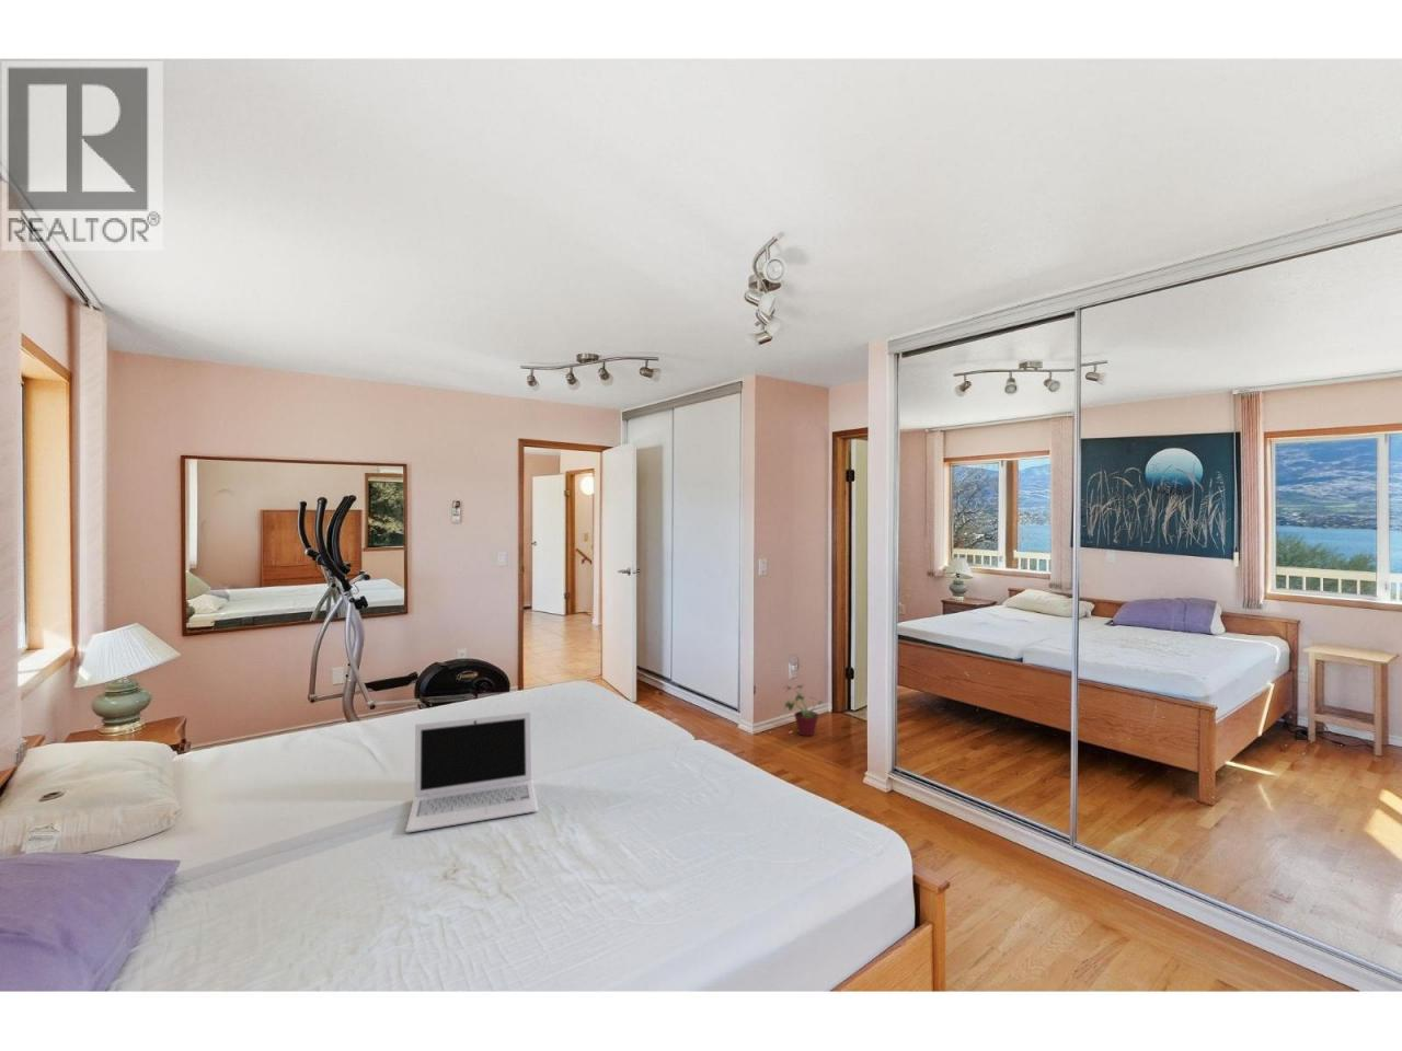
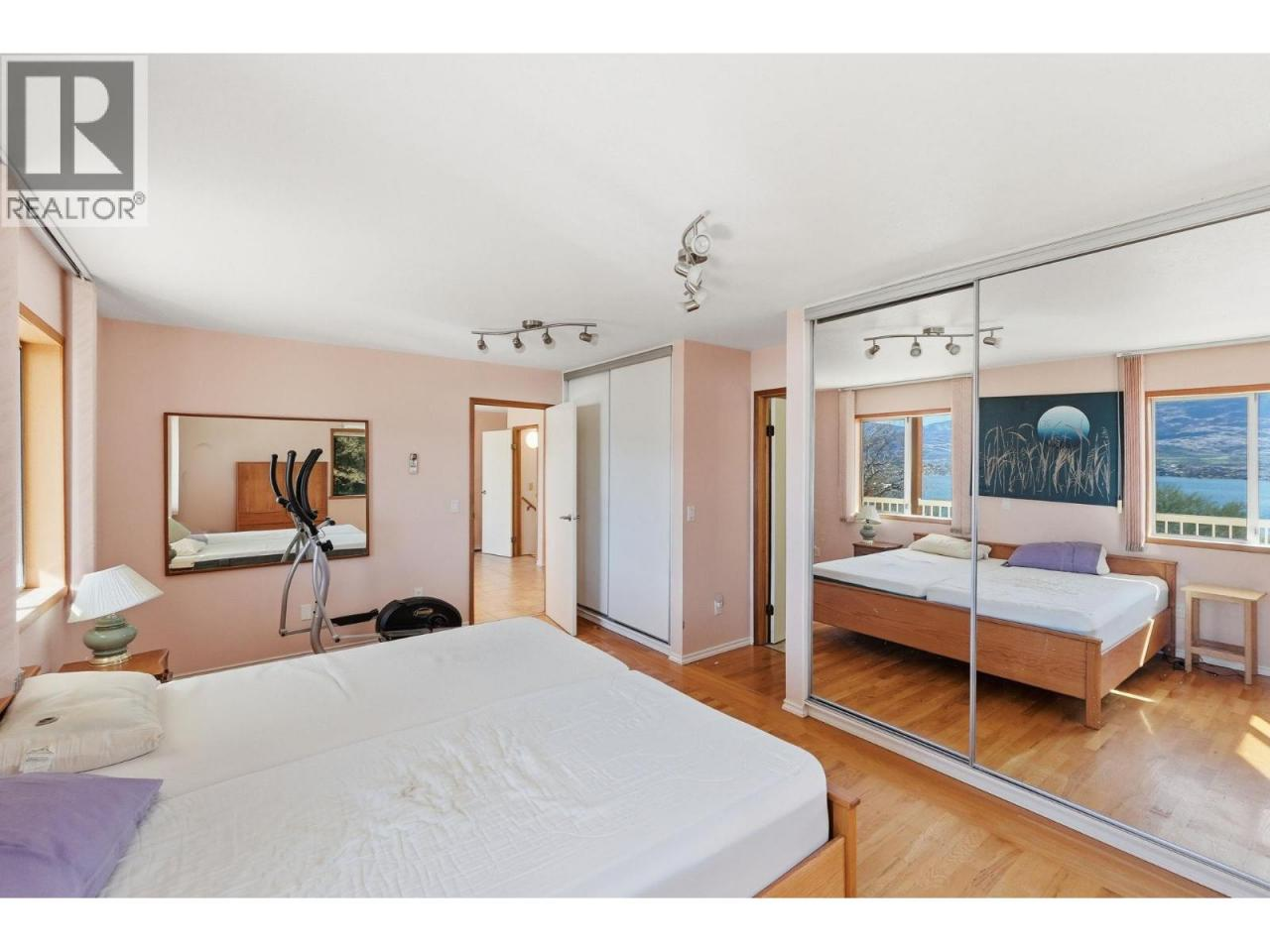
- laptop [404,711,539,835]
- potted plant [784,683,825,736]
